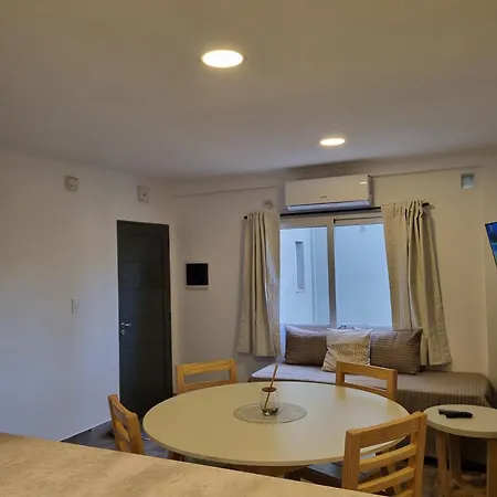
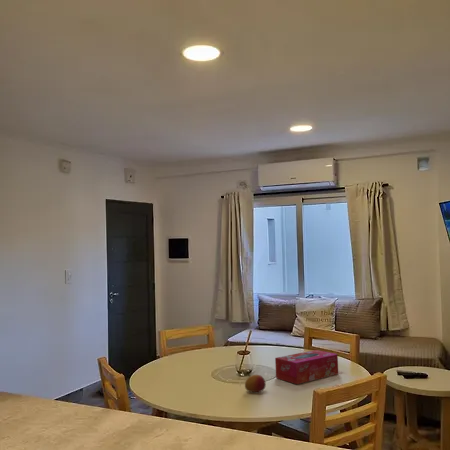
+ fruit [244,374,267,393]
+ tissue box [274,349,339,385]
